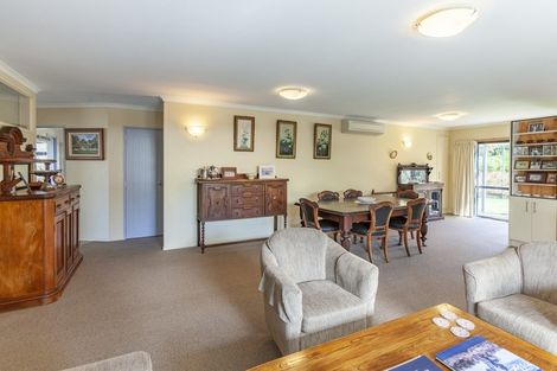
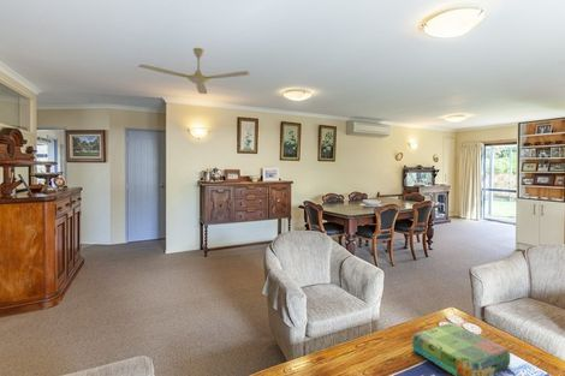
+ board game [411,322,511,376]
+ ceiling fan [137,47,250,95]
